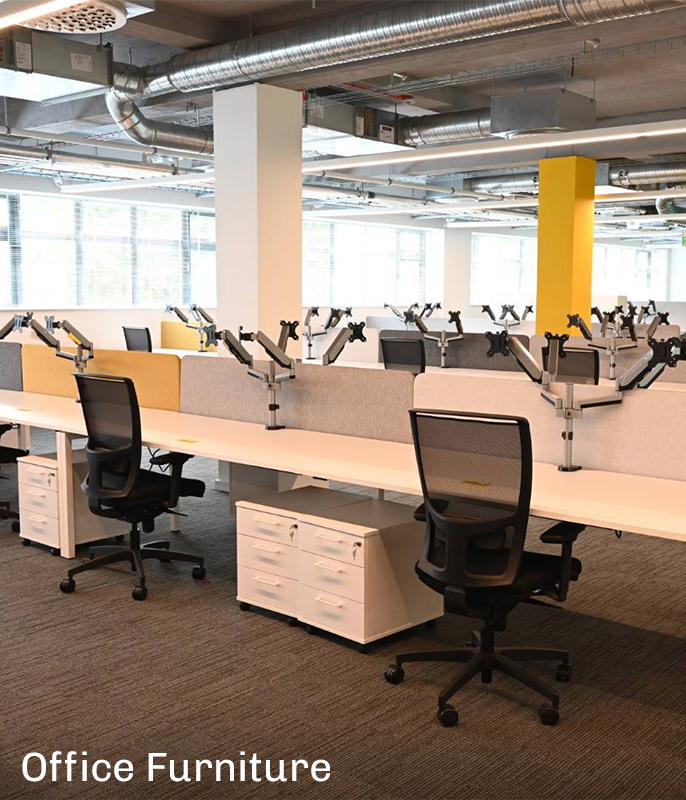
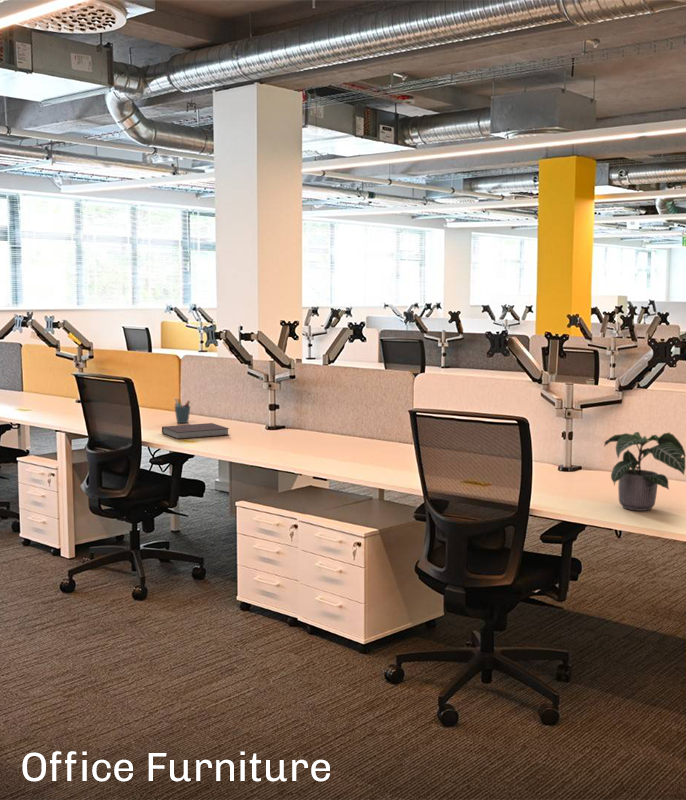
+ pen holder [173,397,191,424]
+ potted plant [603,431,686,512]
+ notebook [161,422,230,440]
